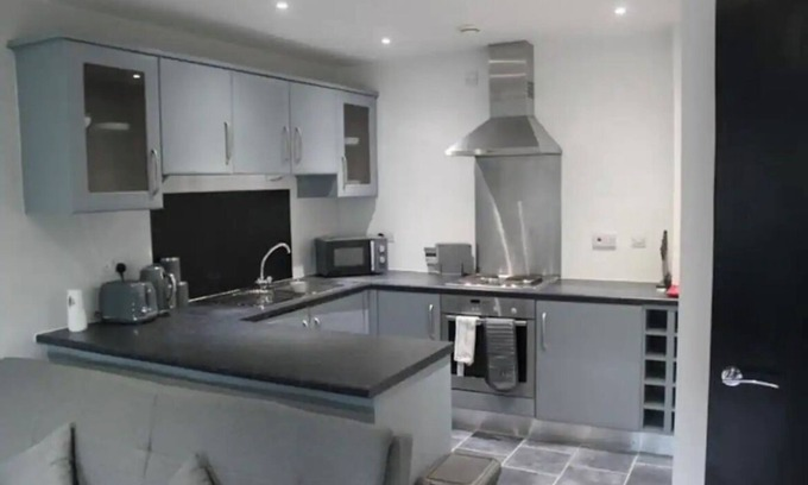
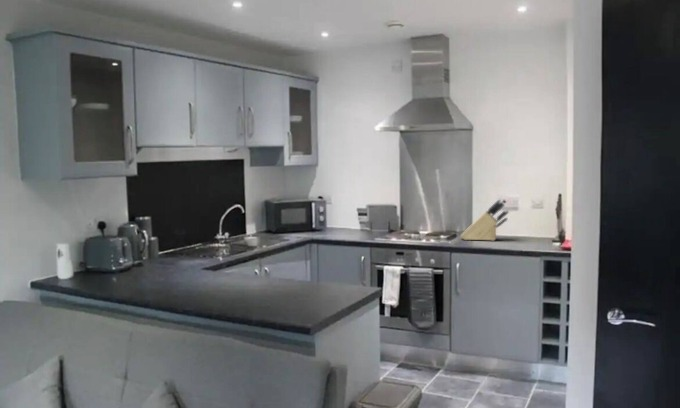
+ knife block [460,198,510,242]
